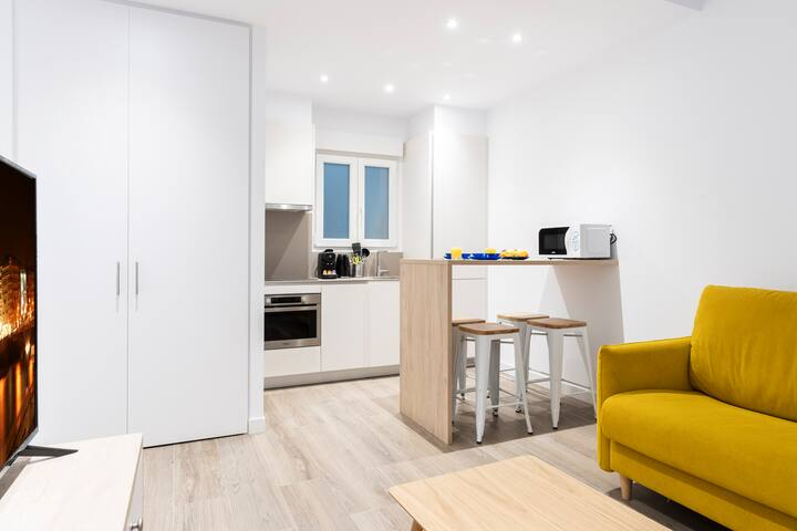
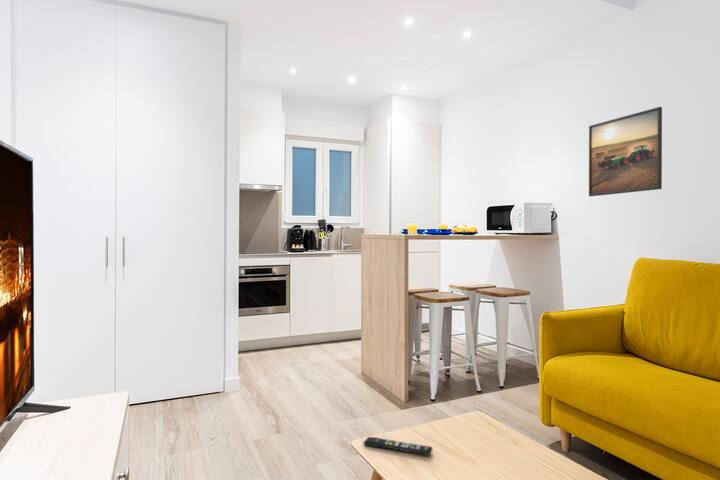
+ remote control [363,436,434,457]
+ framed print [588,106,663,197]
